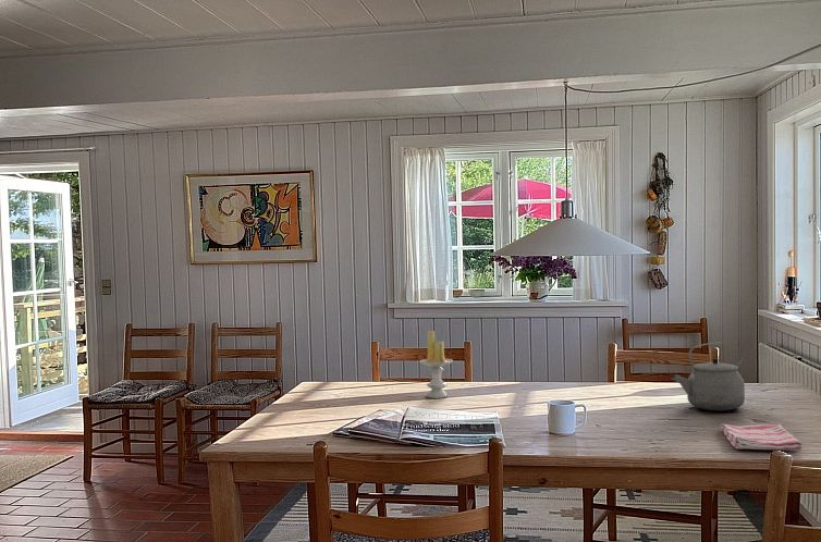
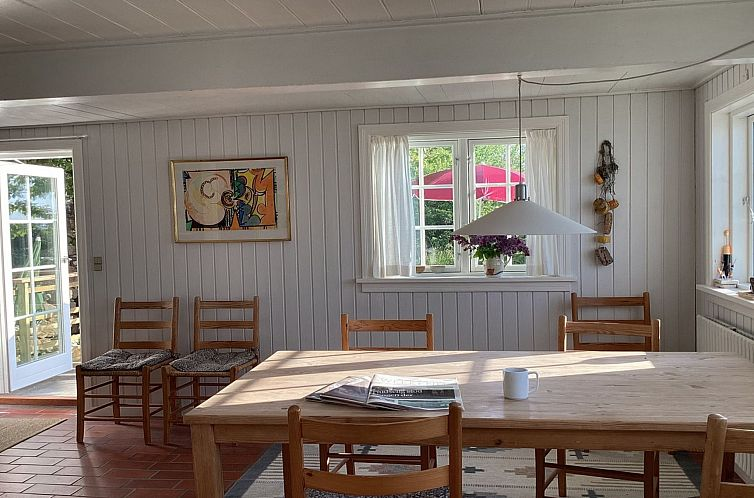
- tea kettle [671,342,746,411]
- candle [419,330,454,399]
- dish towel [720,423,804,452]
